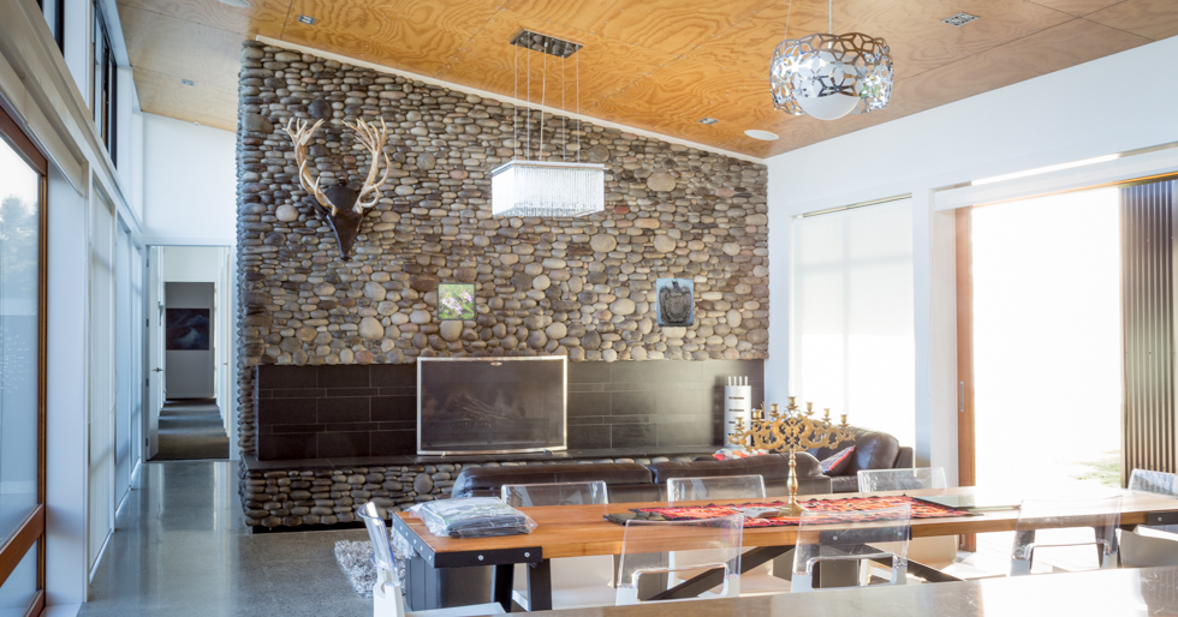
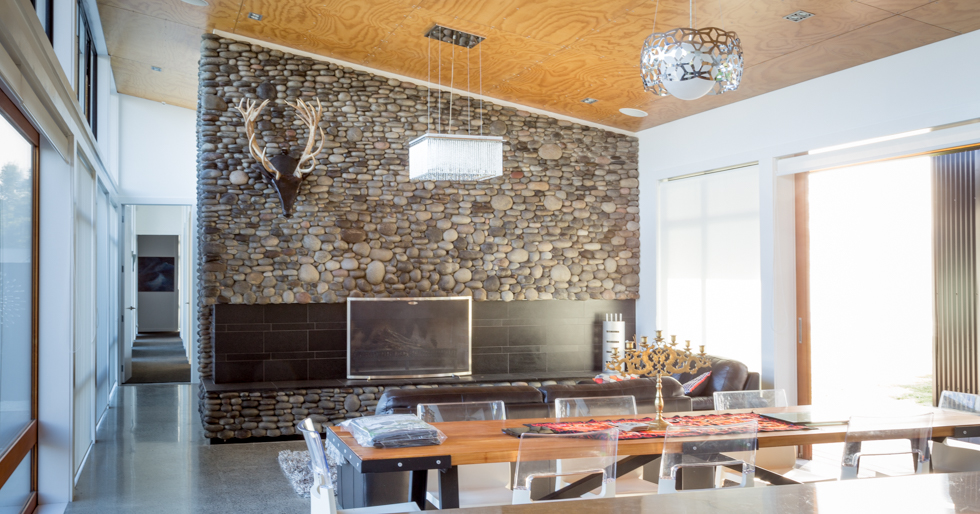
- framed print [435,281,477,322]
- wall sculpture [655,277,695,329]
